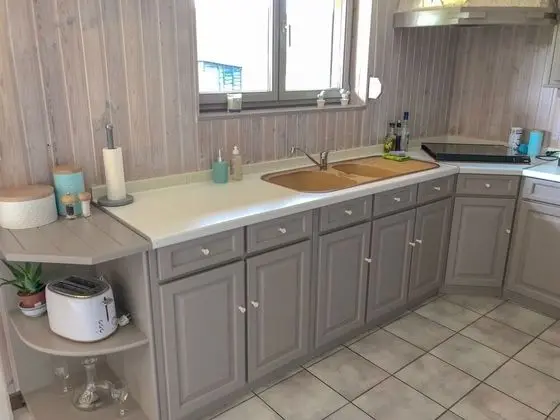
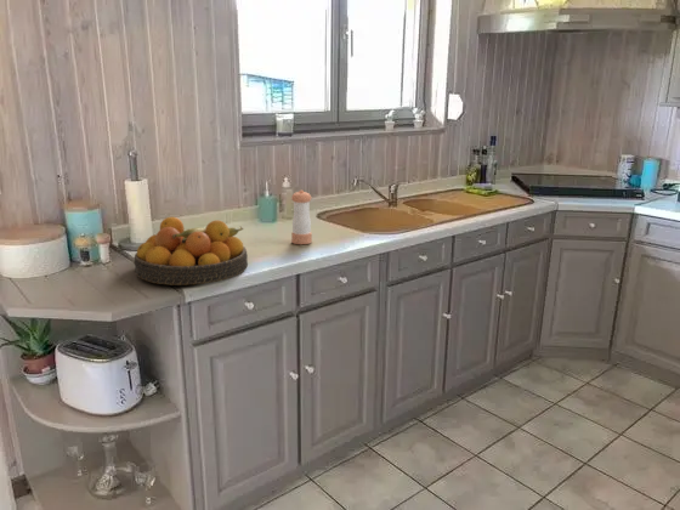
+ pepper shaker [290,189,313,245]
+ fruit bowl [132,216,249,287]
